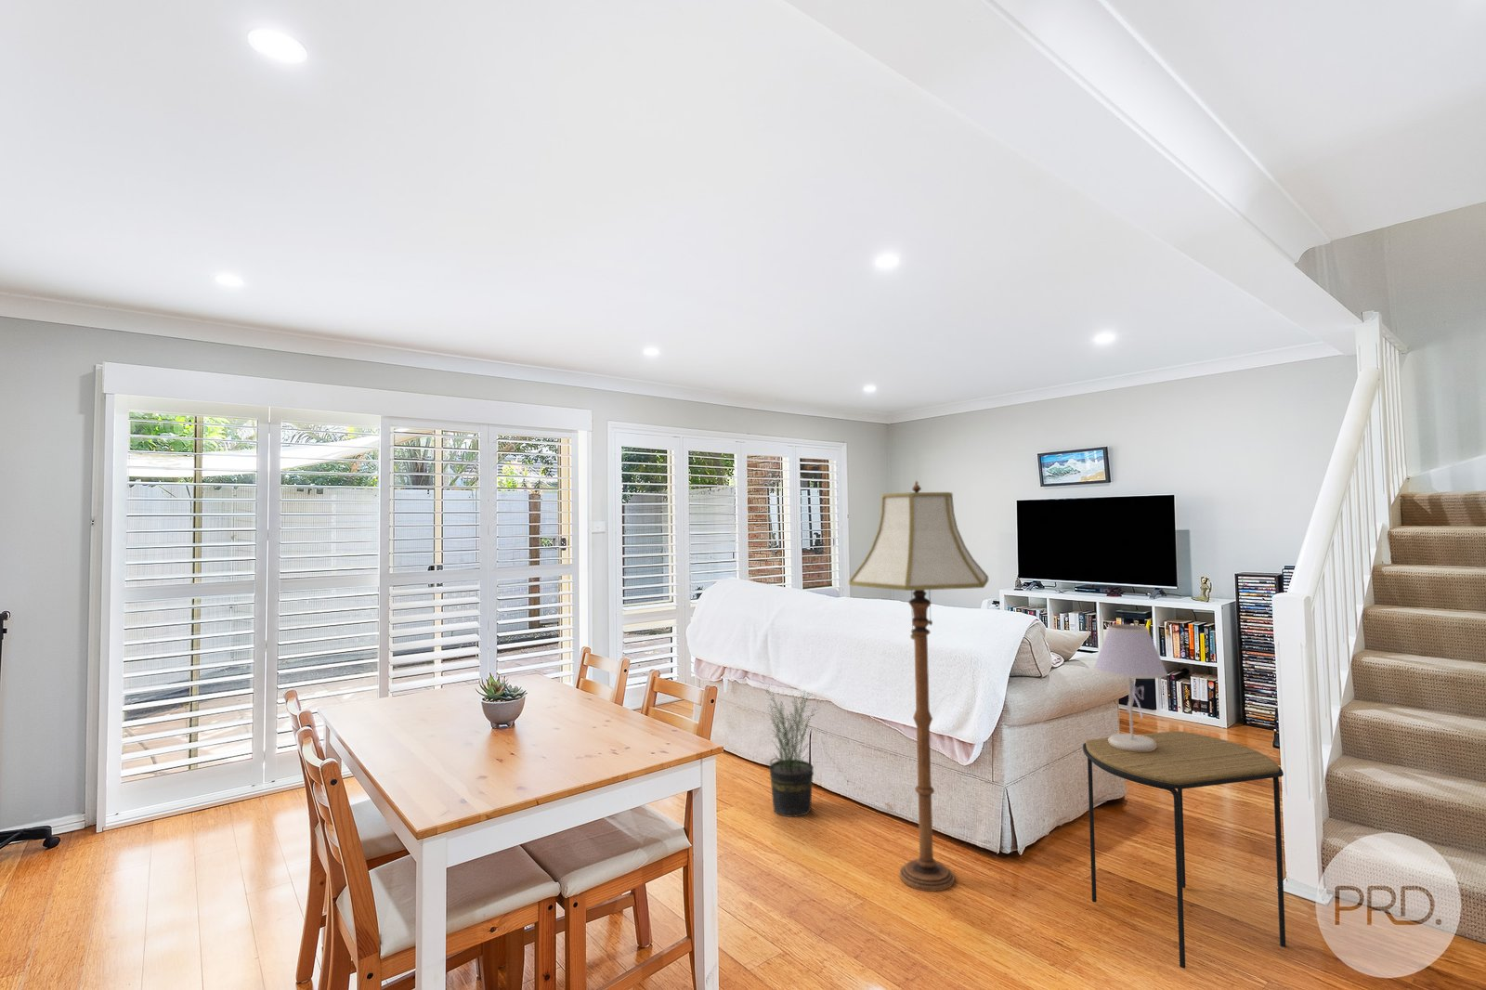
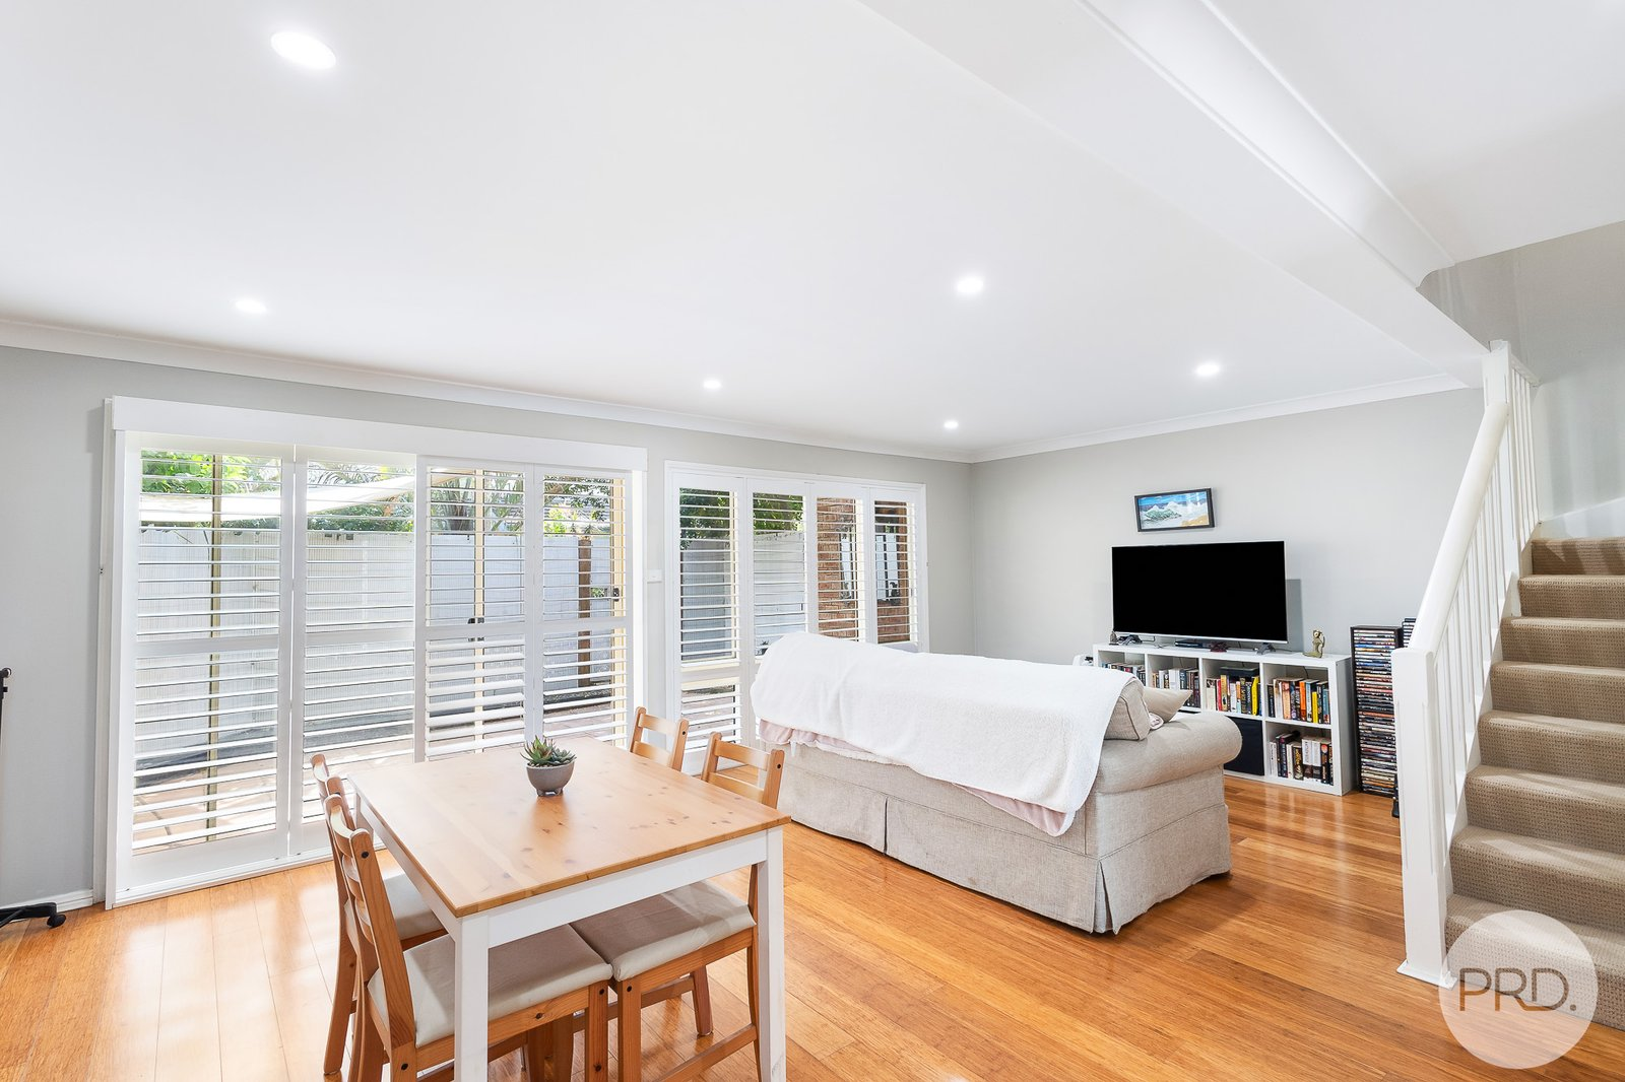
- table lamp [1093,623,1169,752]
- side table [1082,730,1286,969]
- floor lamp [847,481,989,893]
- potted plant [757,681,824,819]
